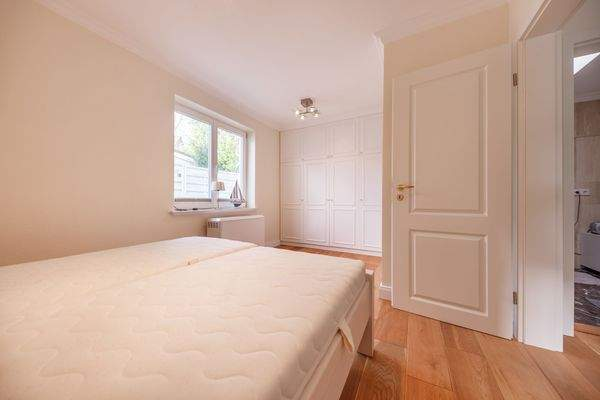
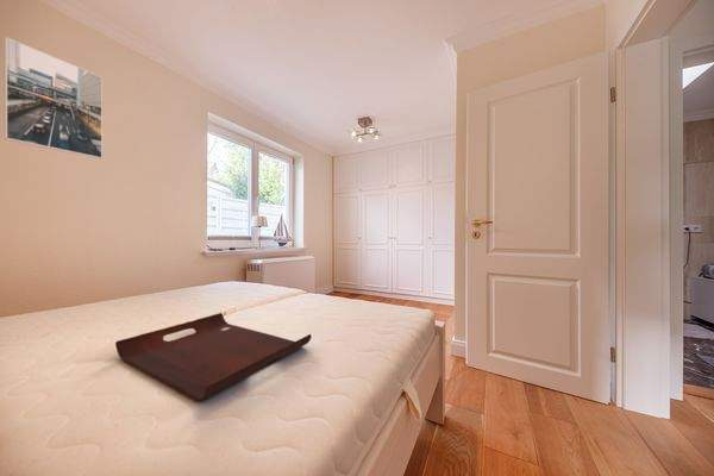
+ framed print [4,36,104,159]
+ serving tray [114,312,313,402]
